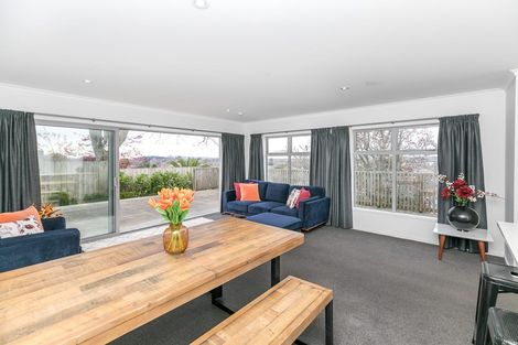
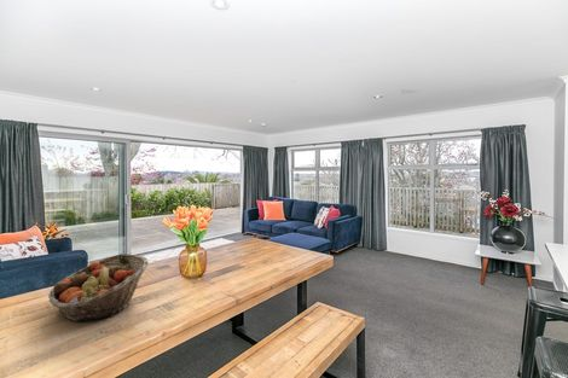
+ fruit basket [47,252,150,322]
